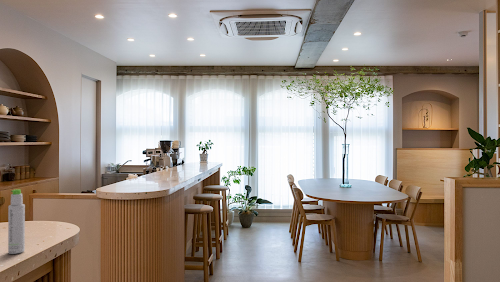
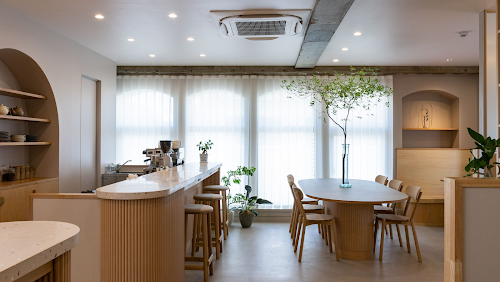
- bottle [7,188,26,255]
